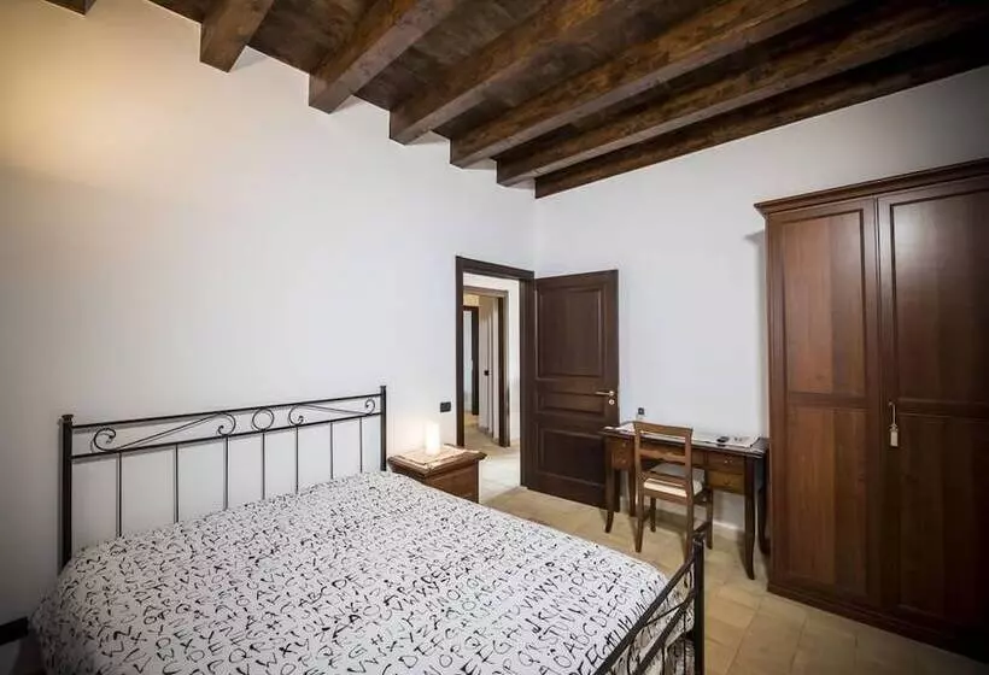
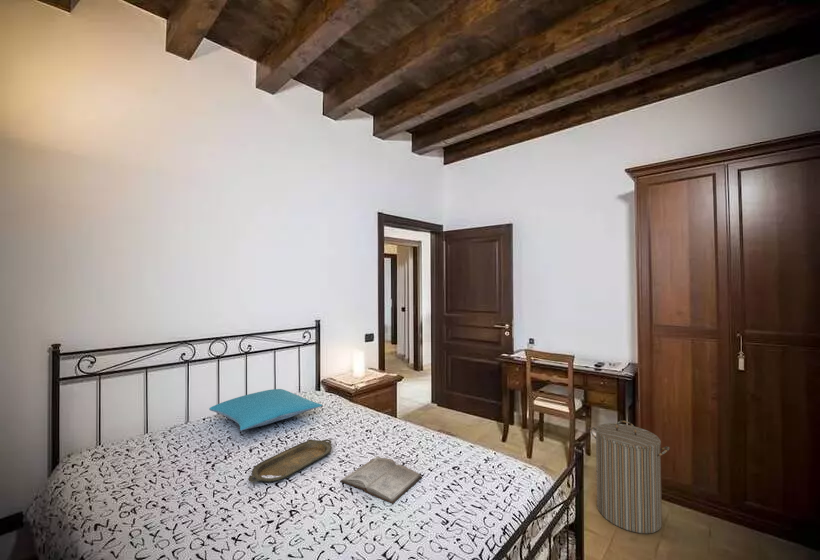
+ diary [339,455,423,505]
+ serving tray [248,438,333,483]
+ laundry hamper [589,420,671,535]
+ pillow [208,388,323,432]
